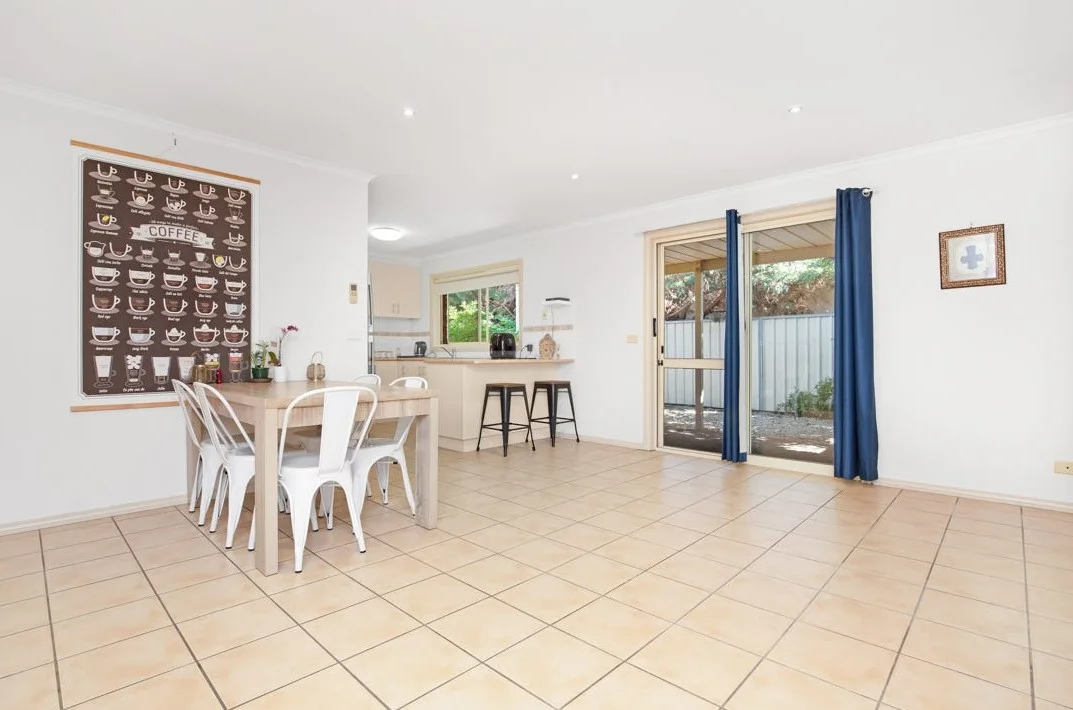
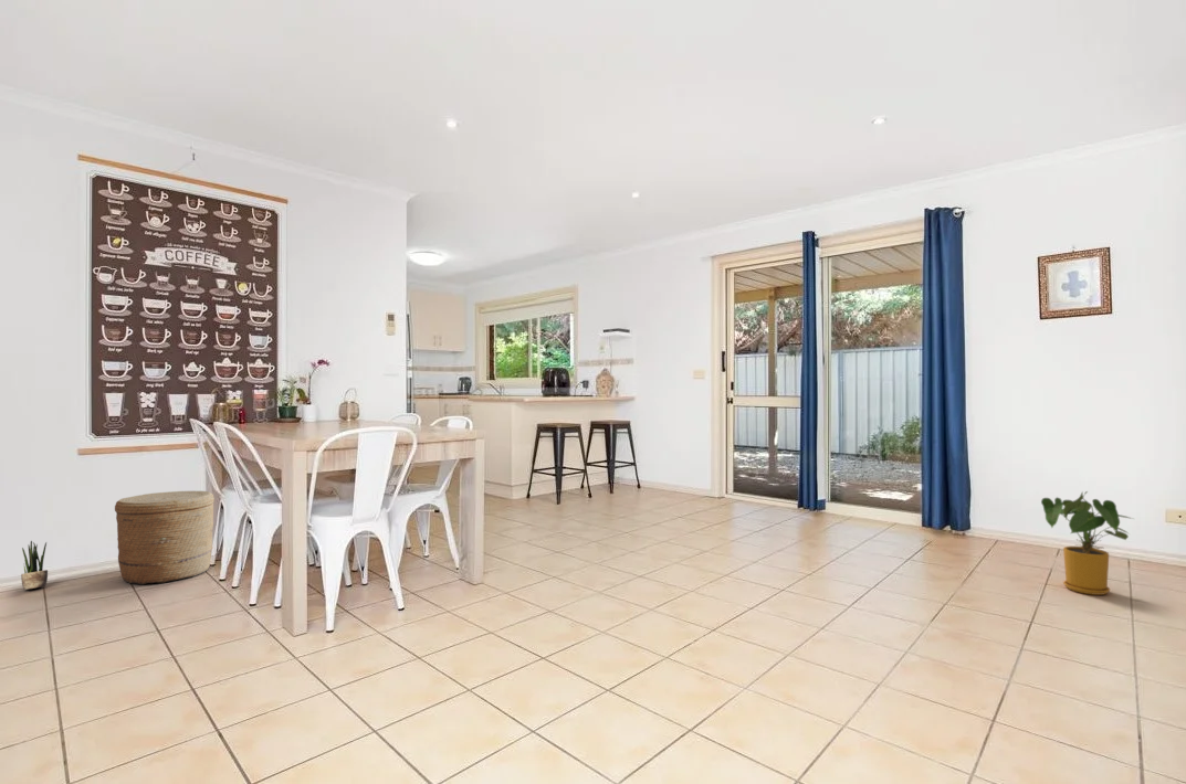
+ potted plant [20,540,49,591]
+ house plant [1040,490,1134,596]
+ woven basket [114,490,216,585]
